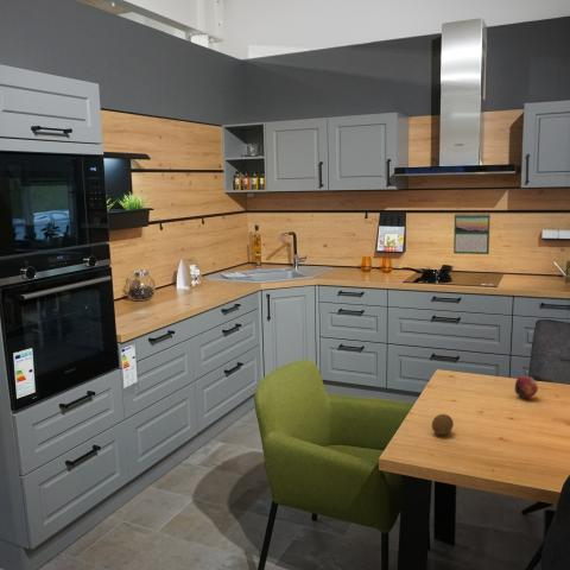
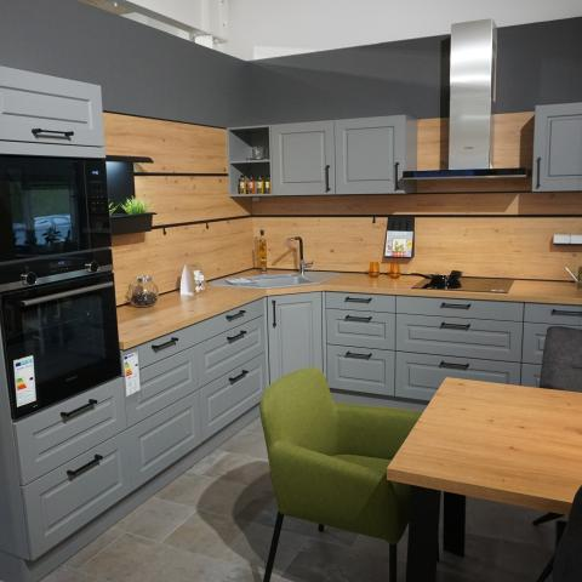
- fruit [514,375,539,399]
- calendar [452,211,492,255]
- fruit [431,413,455,436]
